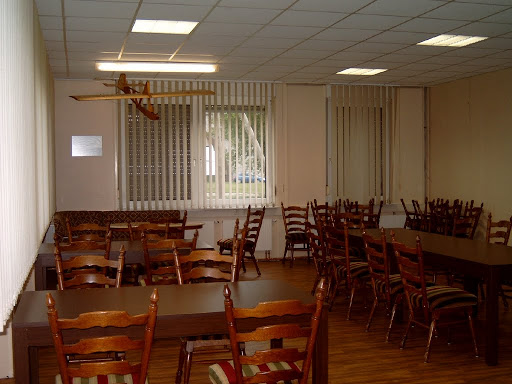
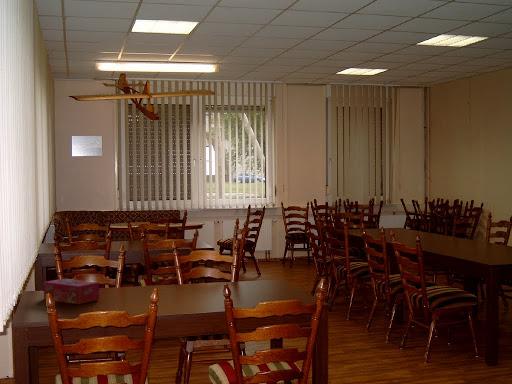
+ tissue box [43,277,100,305]
